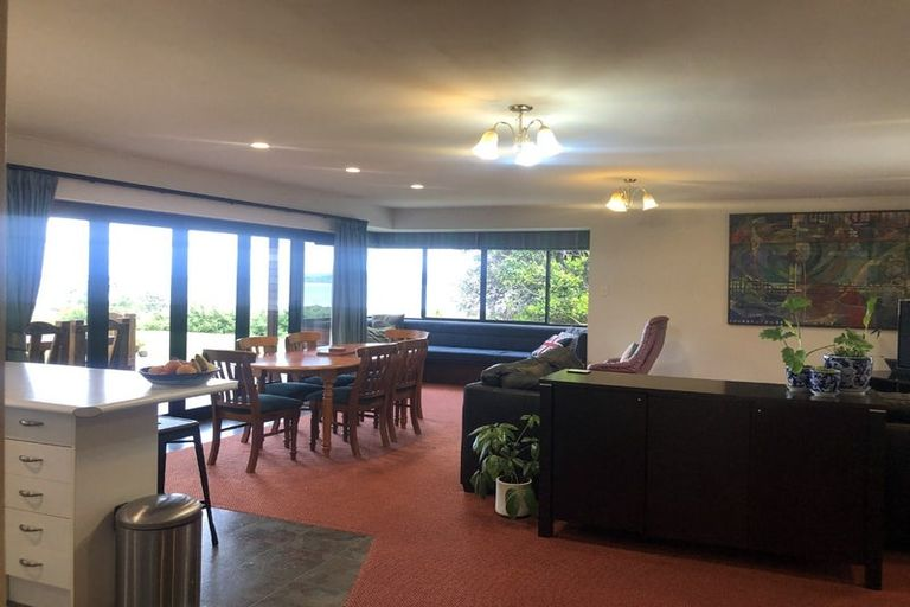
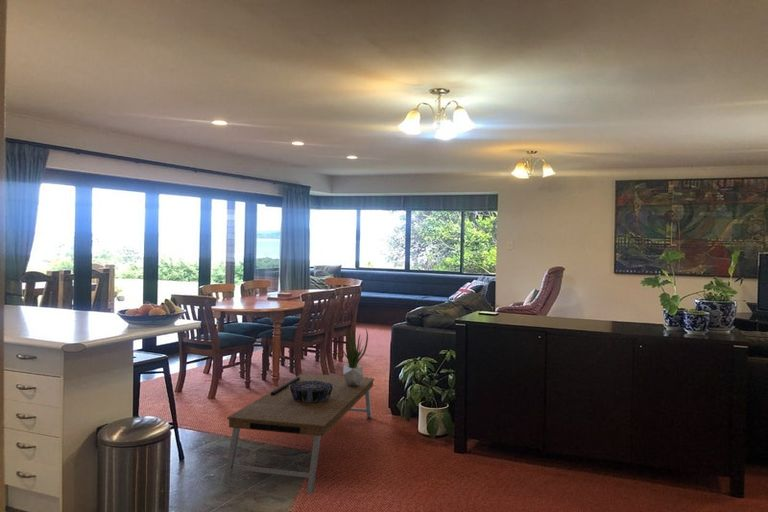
+ decorative bowl [289,381,334,403]
+ coffee table [222,373,375,495]
+ potted plant [341,327,369,386]
